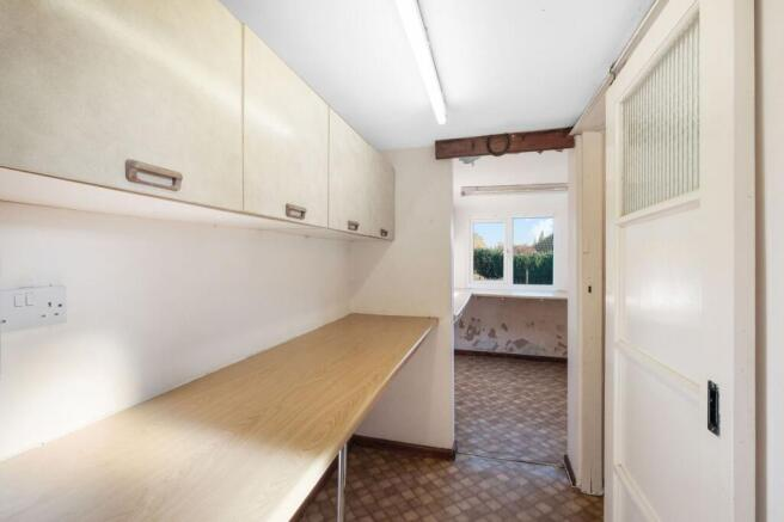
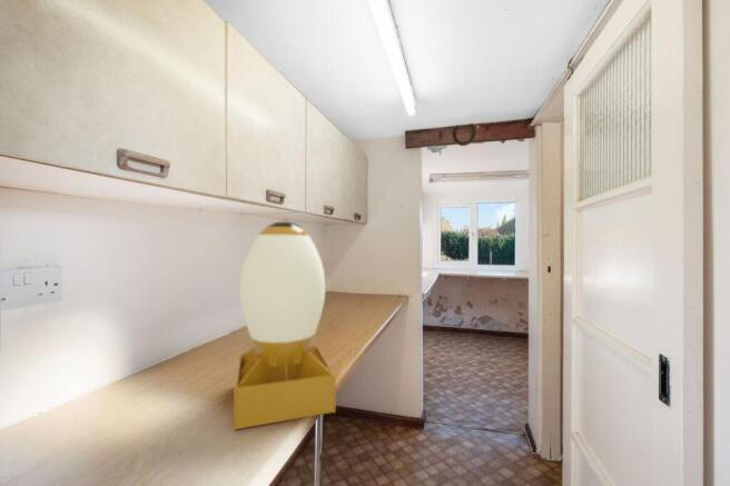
+ desk lamp [233,220,337,432]
